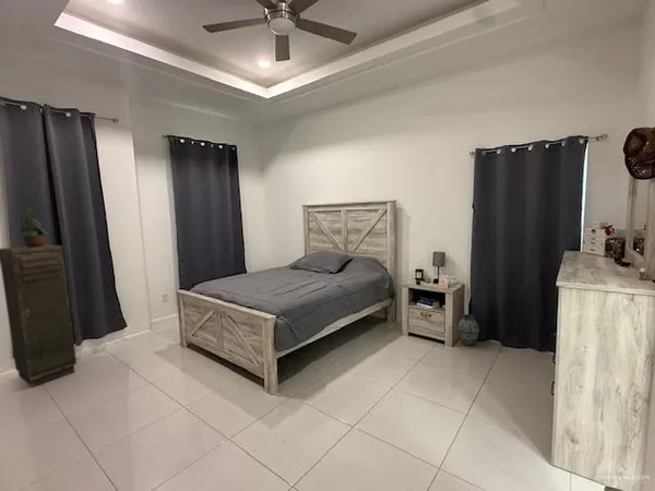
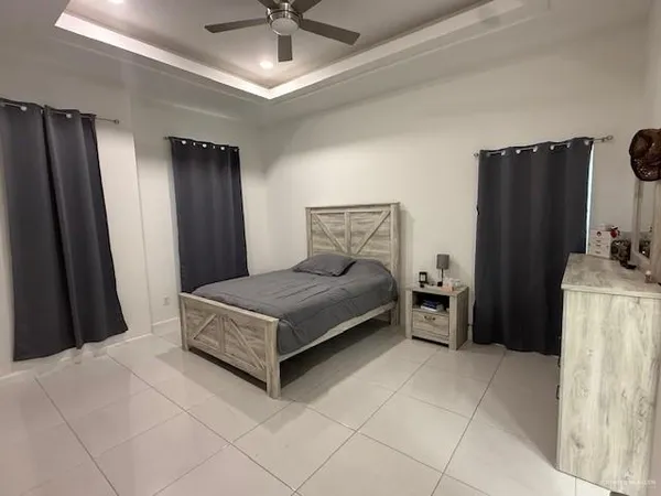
- vase [456,313,480,347]
- storage cabinet [0,243,78,388]
- potted plant [20,207,47,248]
